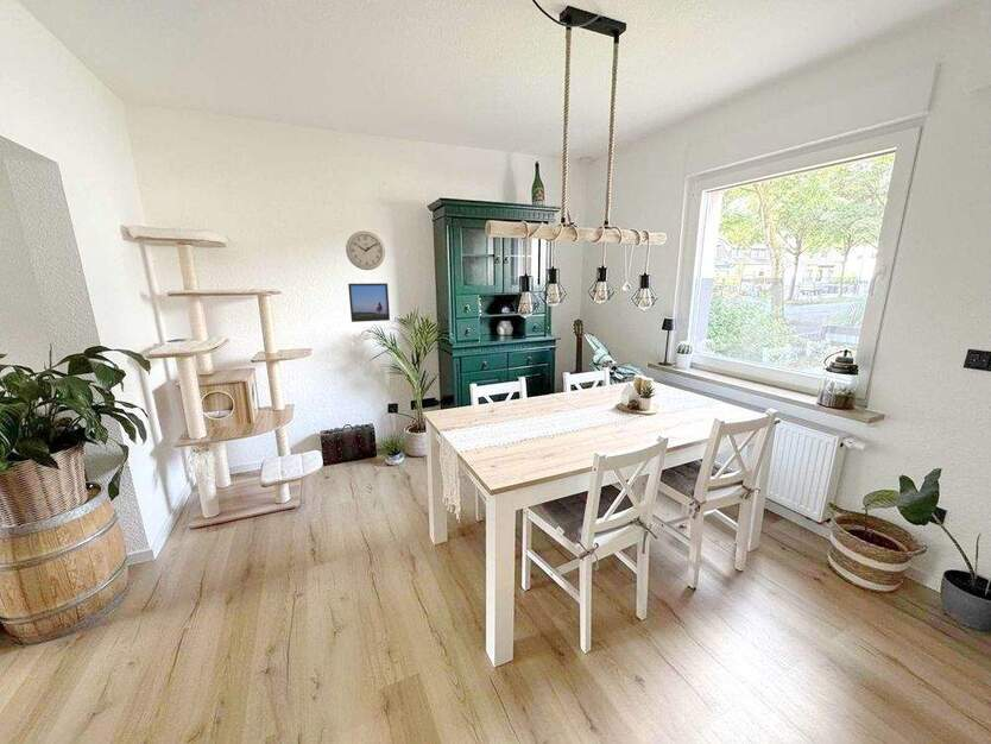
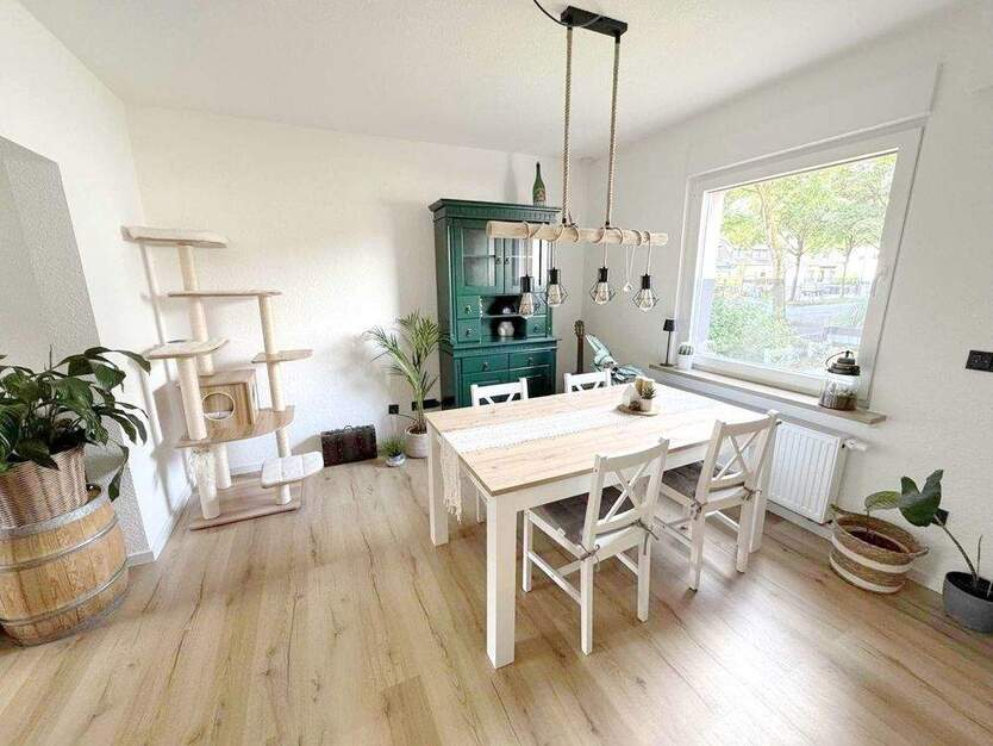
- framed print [347,282,391,323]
- wall clock [345,231,386,271]
